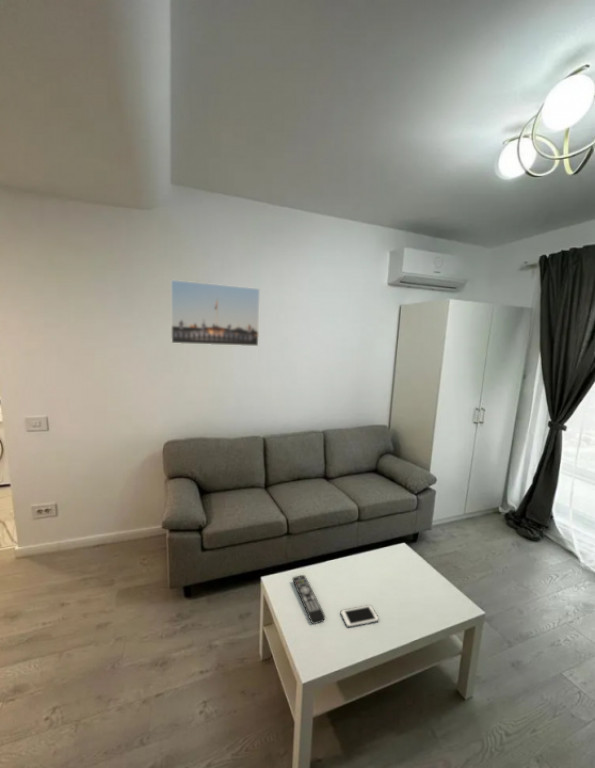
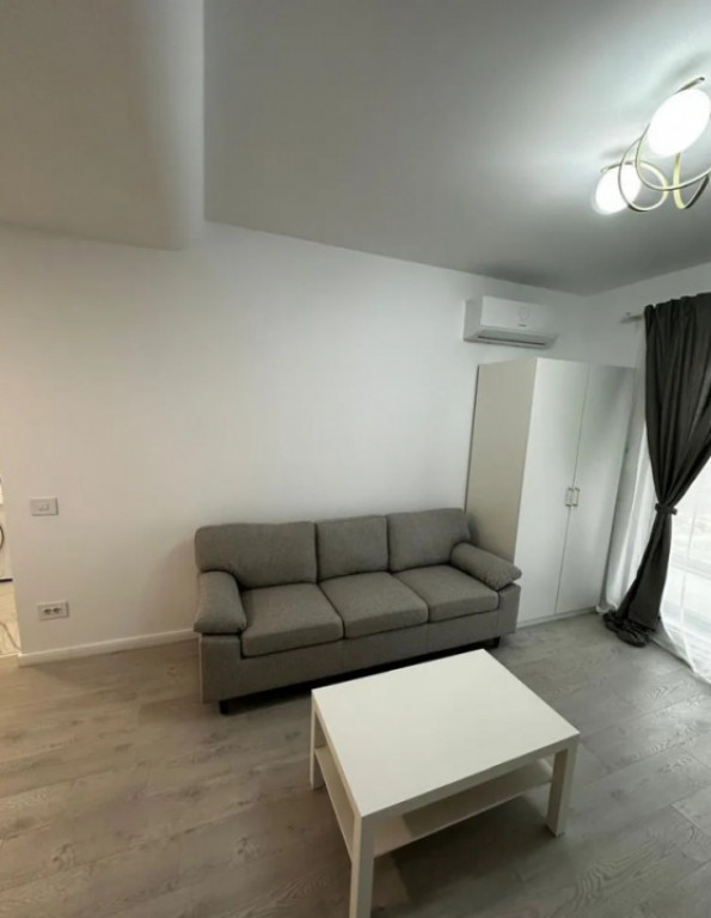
- remote control [291,574,326,625]
- cell phone [340,604,380,628]
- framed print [170,279,261,347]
